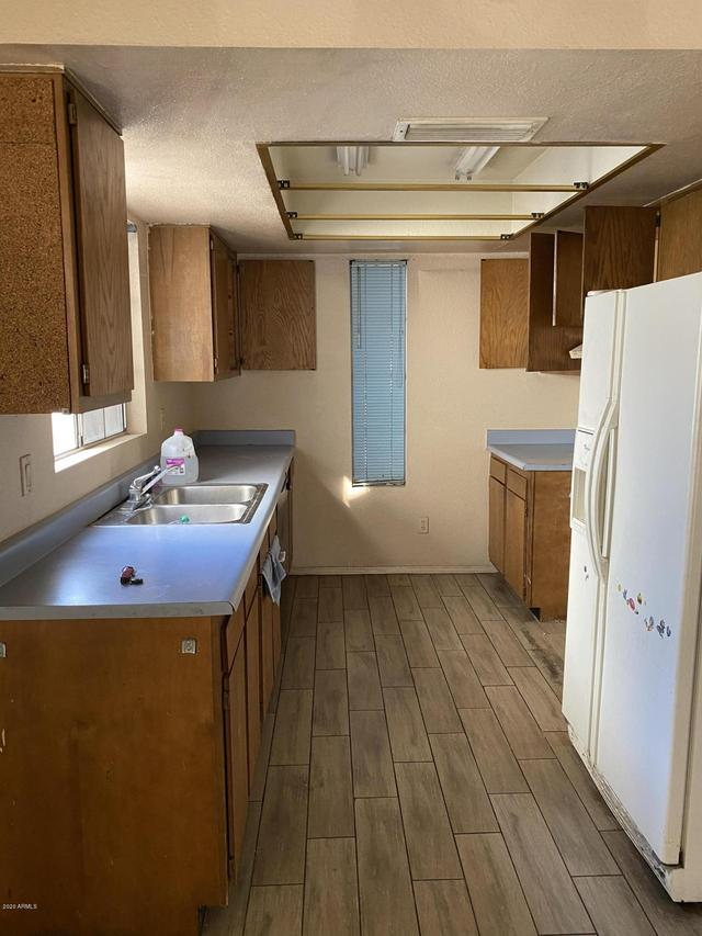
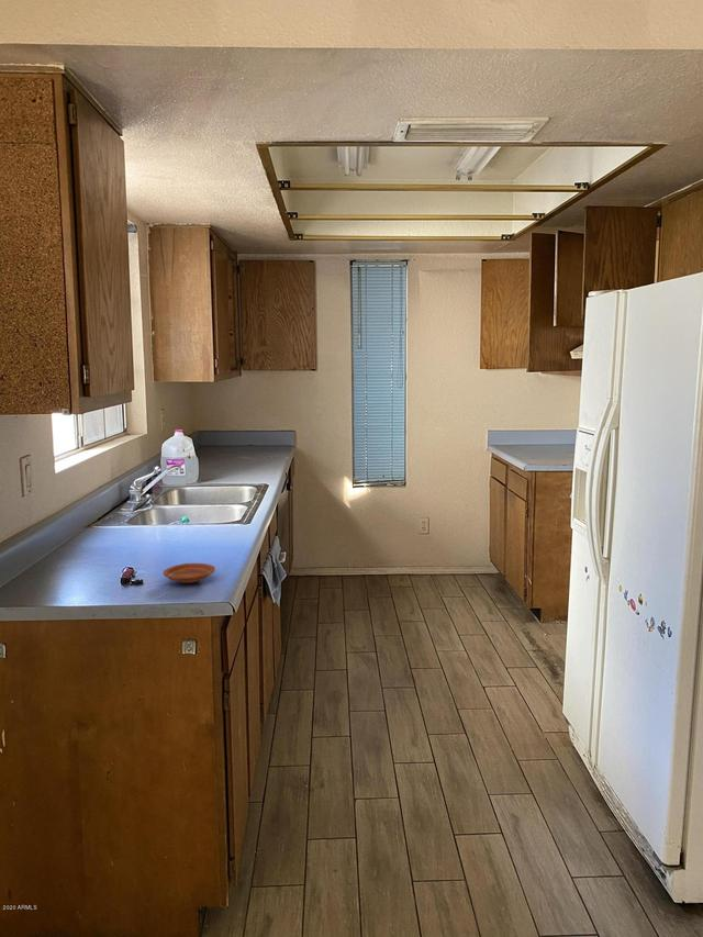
+ plate [163,562,216,584]
